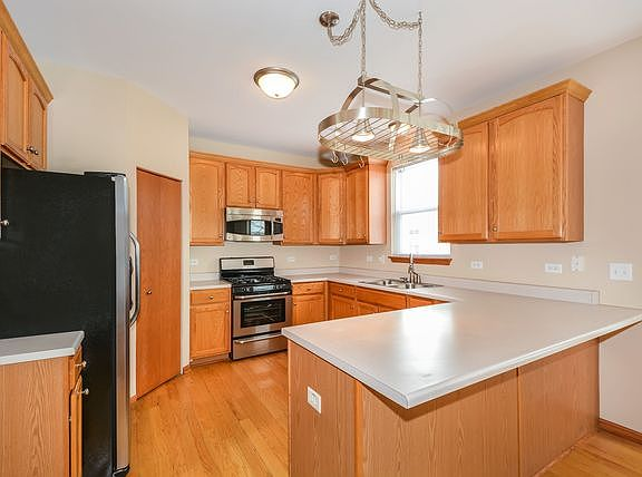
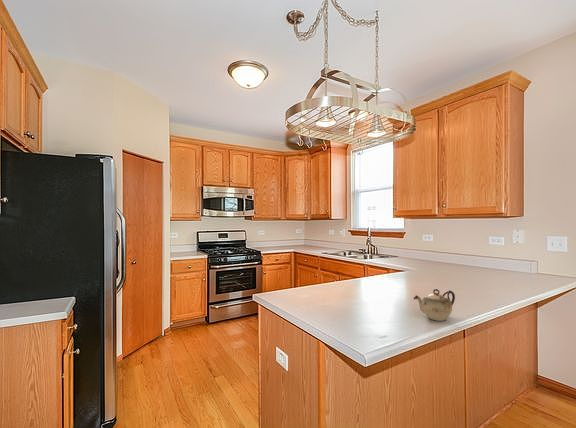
+ teapot [413,288,456,322]
